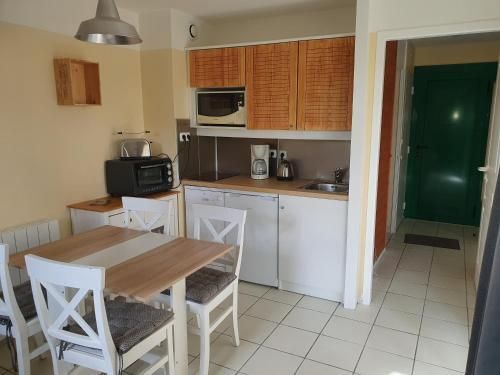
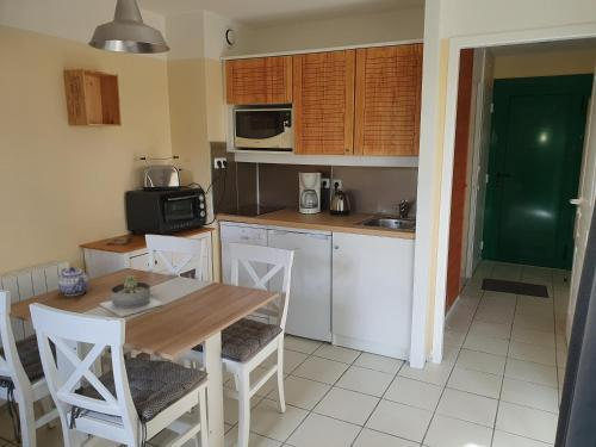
+ teapot [57,266,89,297]
+ succulent planter [99,274,164,318]
